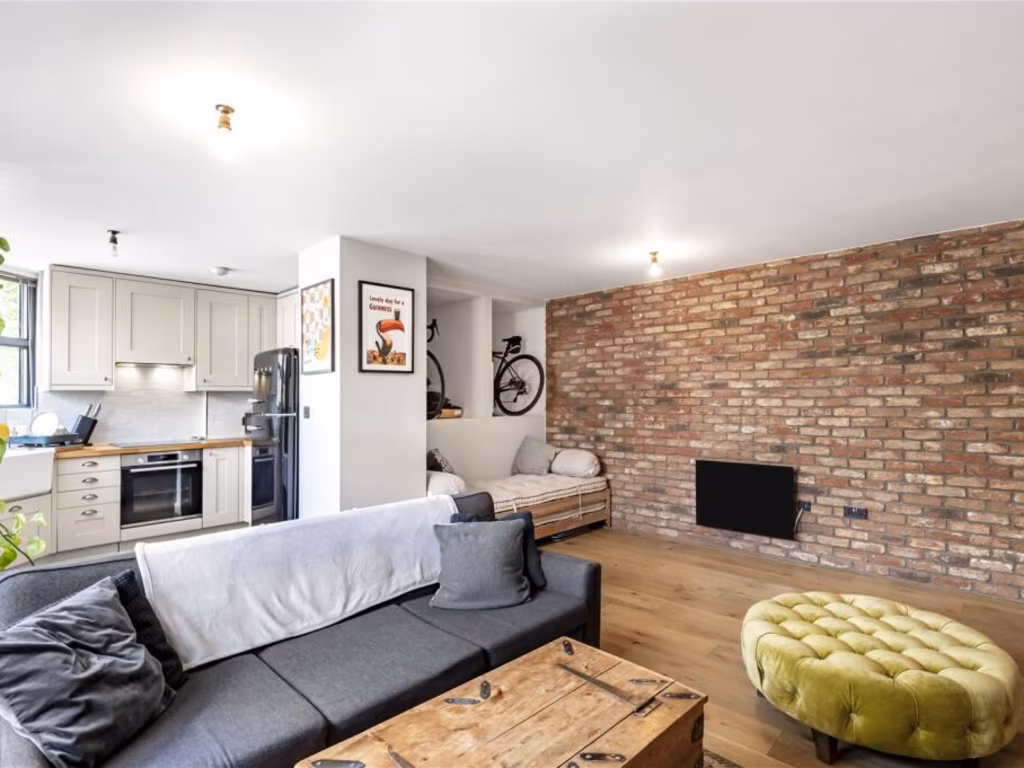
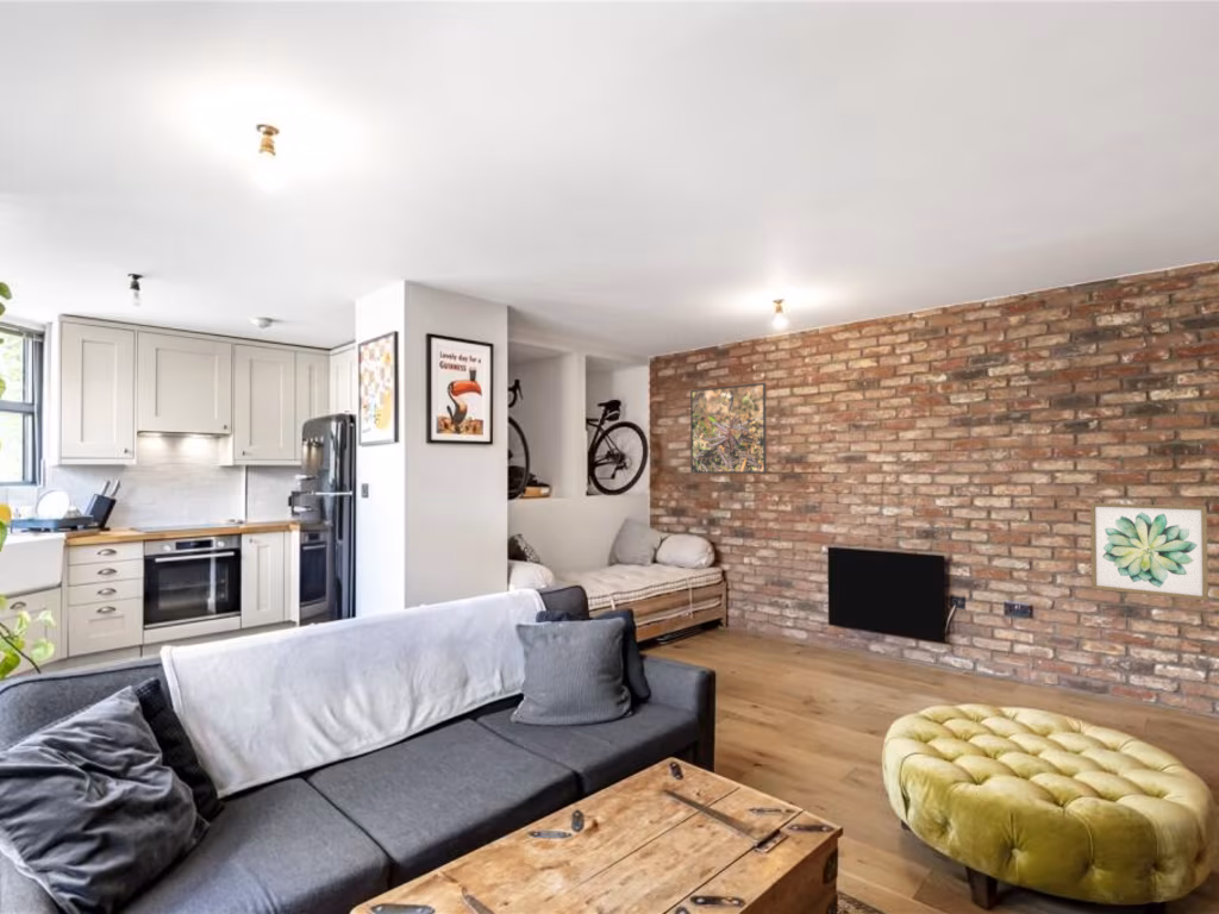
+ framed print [689,382,768,475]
+ wall art [1089,502,1209,602]
